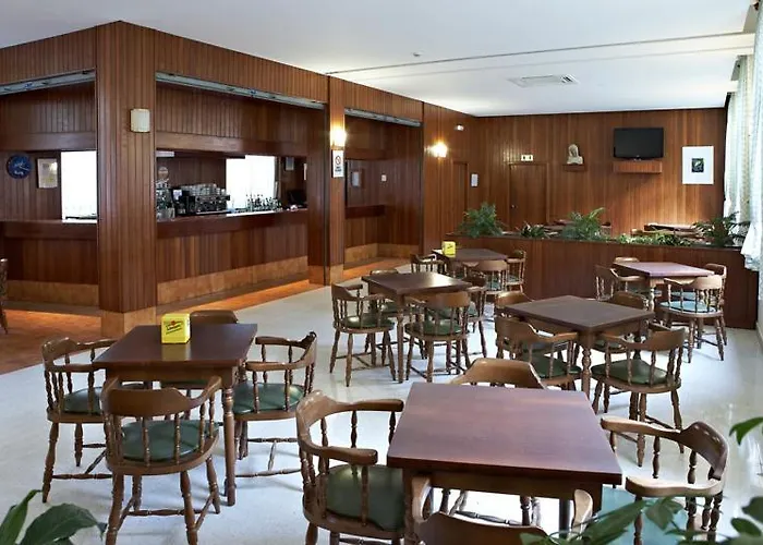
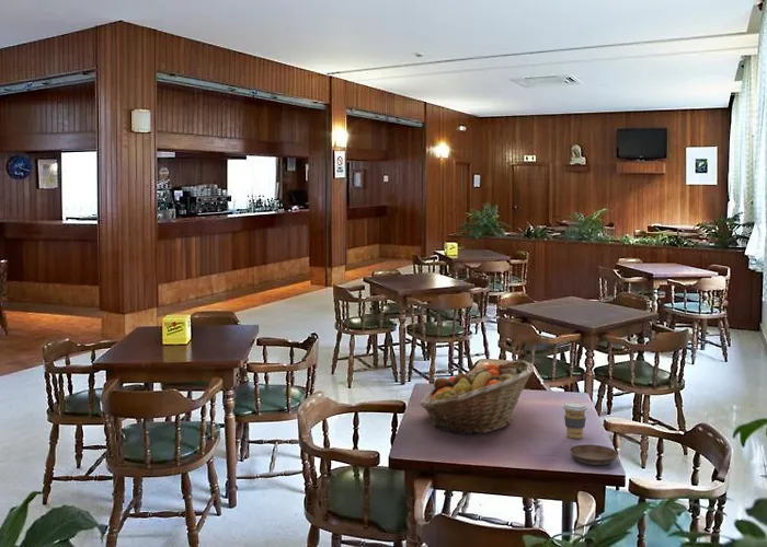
+ saucer [569,443,619,466]
+ fruit basket [419,359,535,435]
+ coffee cup [562,401,588,440]
